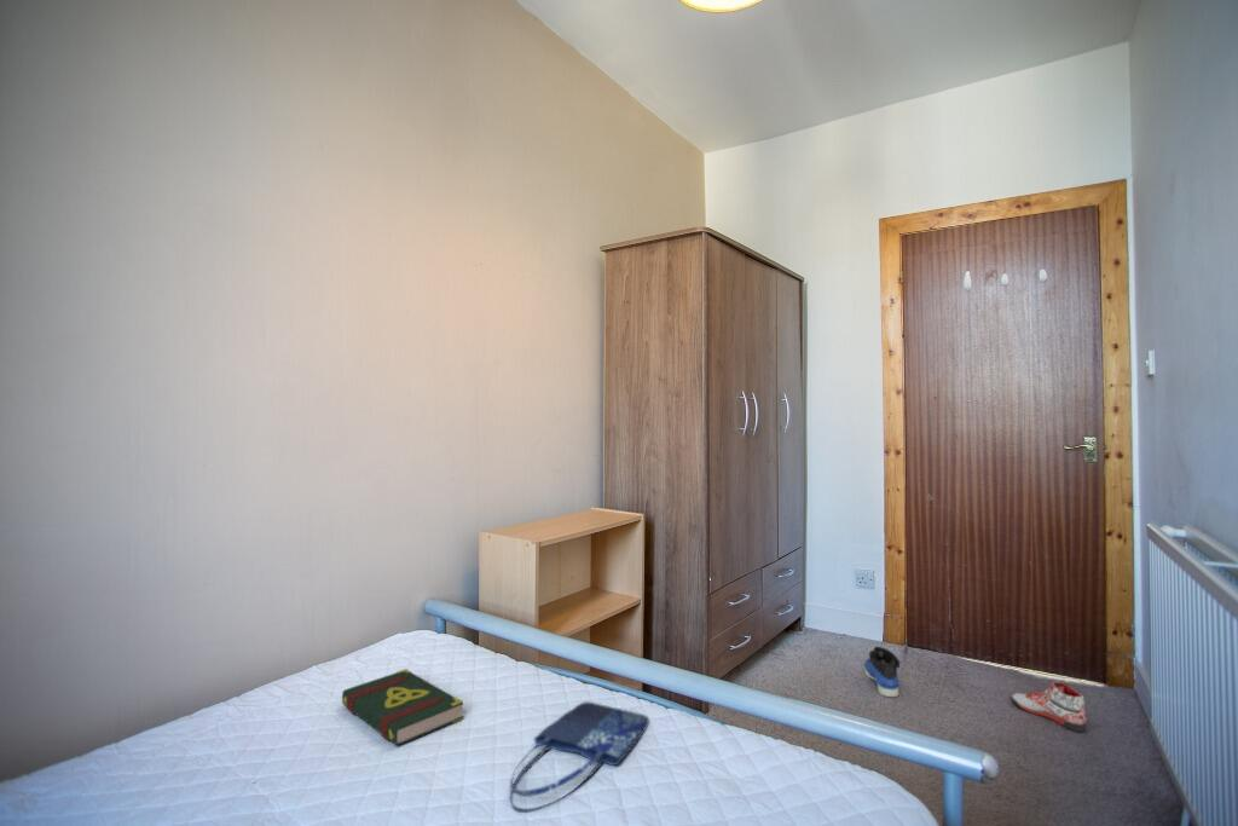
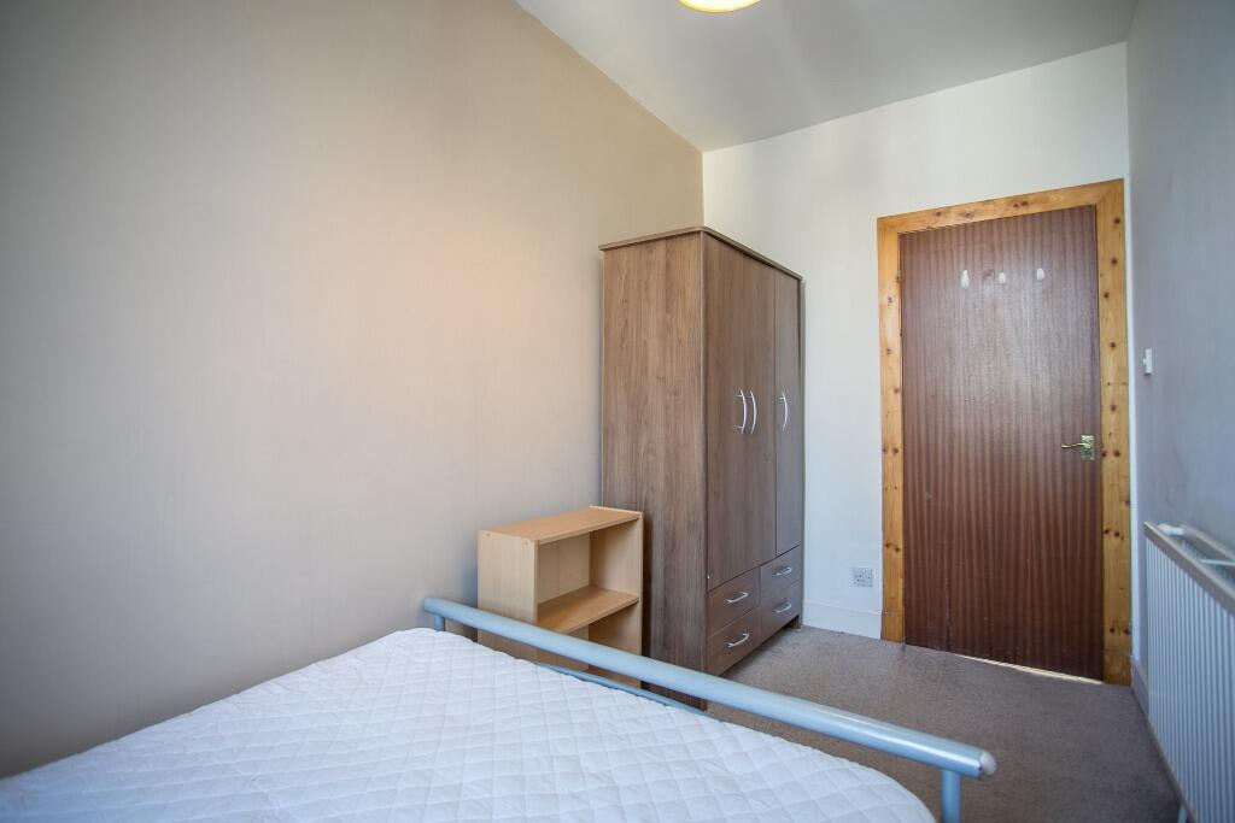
- sneaker [1010,681,1088,733]
- shopping bag [509,700,650,814]
- sneaker [862,646,902,698]
- book [341,668,464,746]
